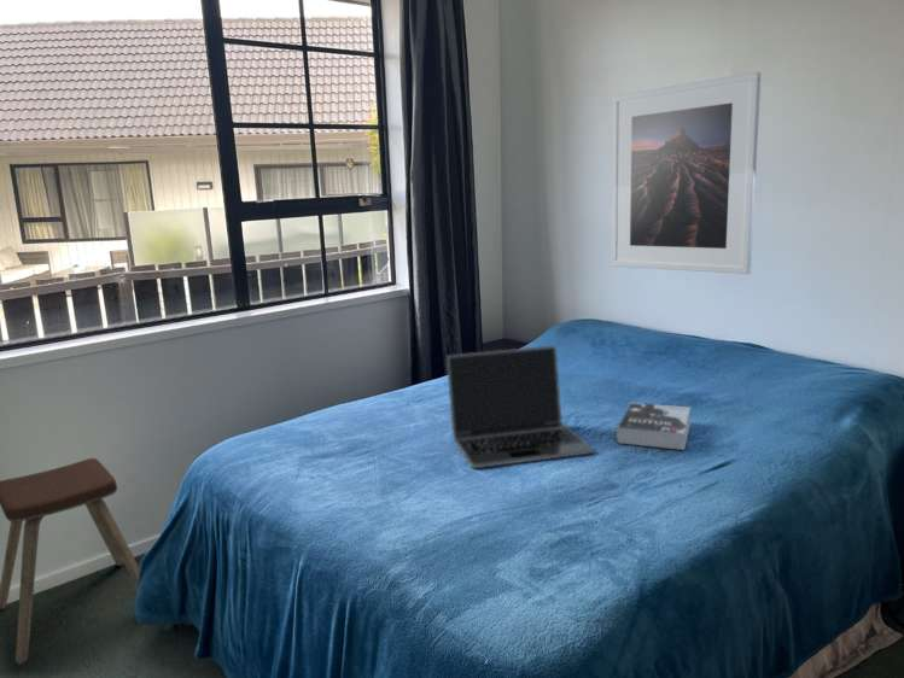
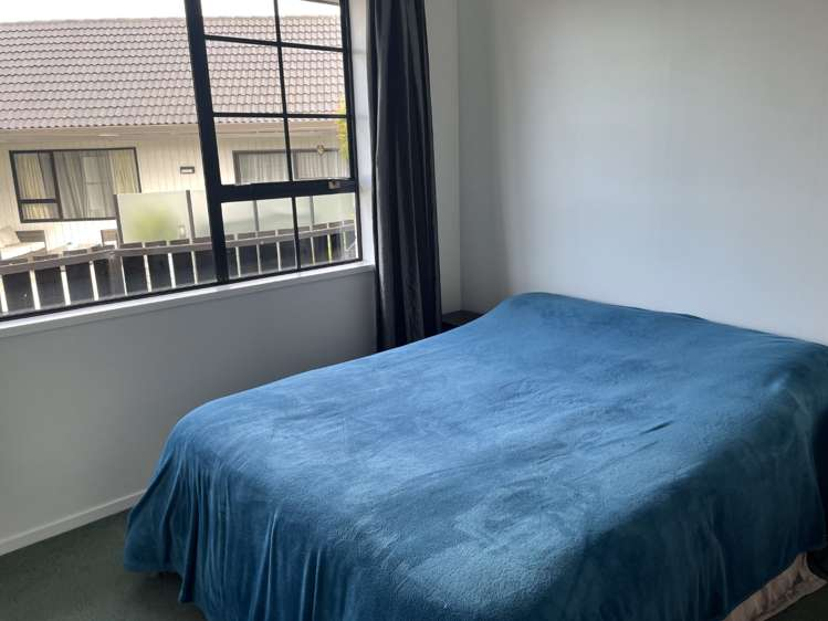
- laptop [445,345,595,469]
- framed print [611,71,762,275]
- book [614,402,693,451]
- music stool [0,457,141,666]
